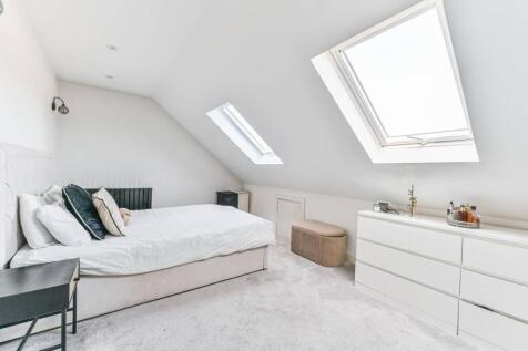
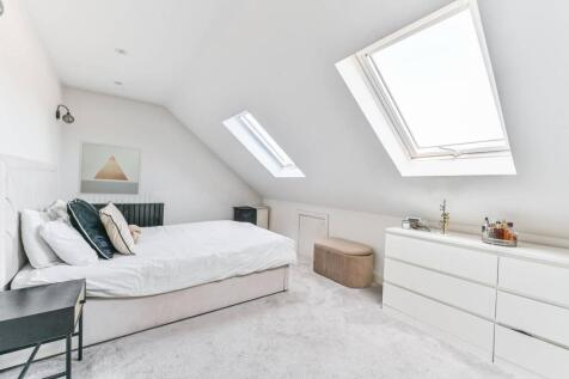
+ wall art [77,140,143,197]
